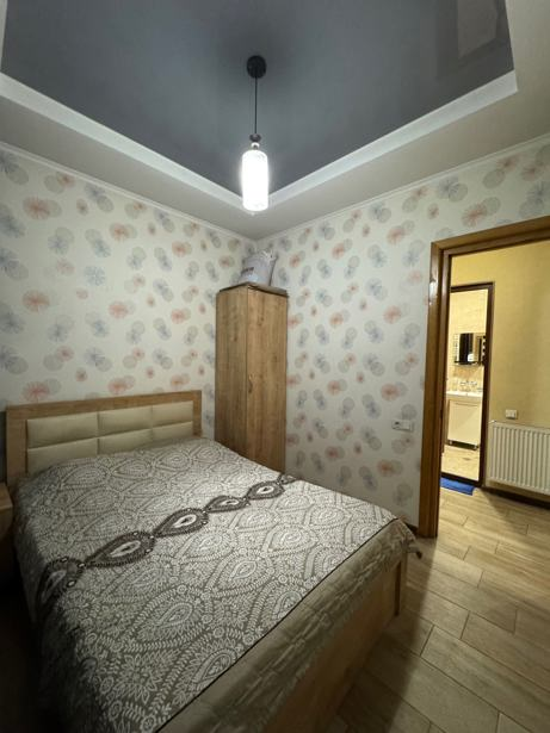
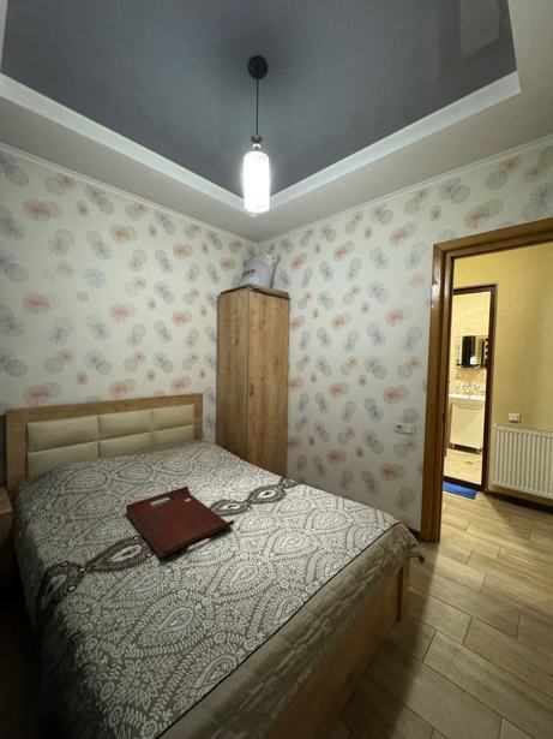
+ serving tray [125,485,235,559]
